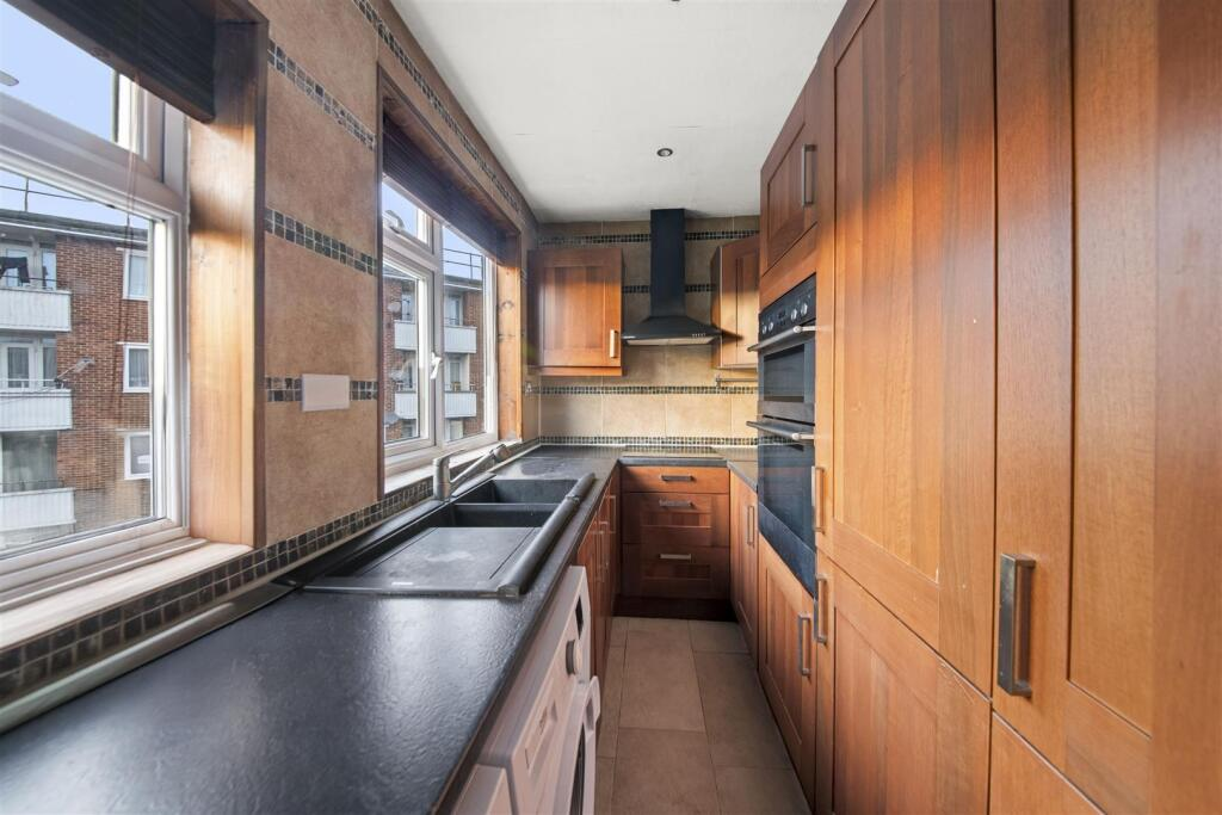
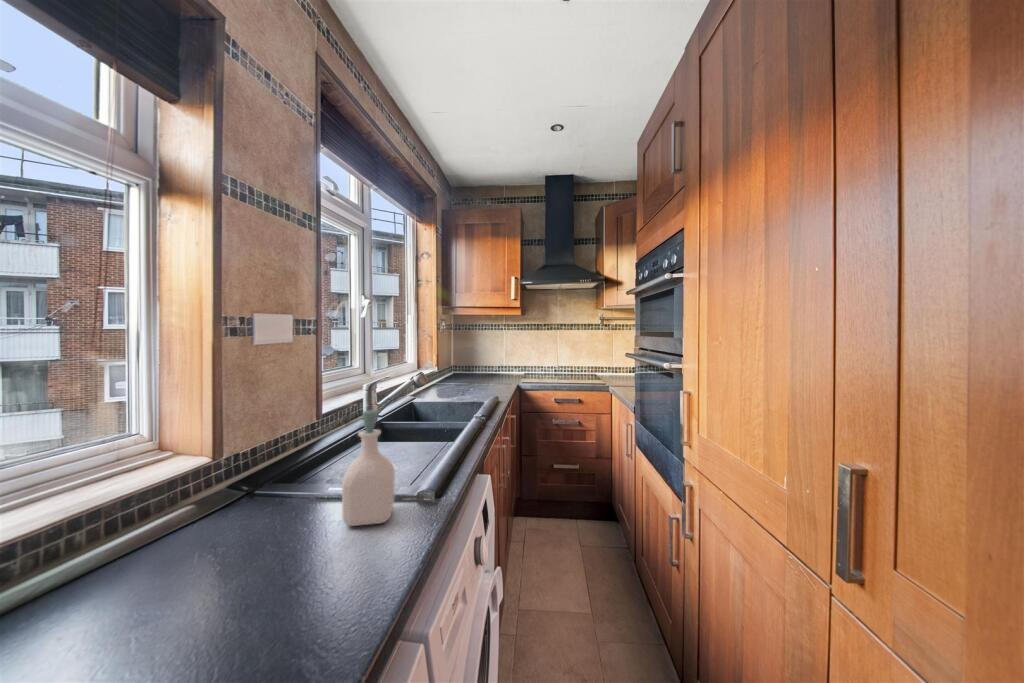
+ soap bottle [341,410,395,527]
